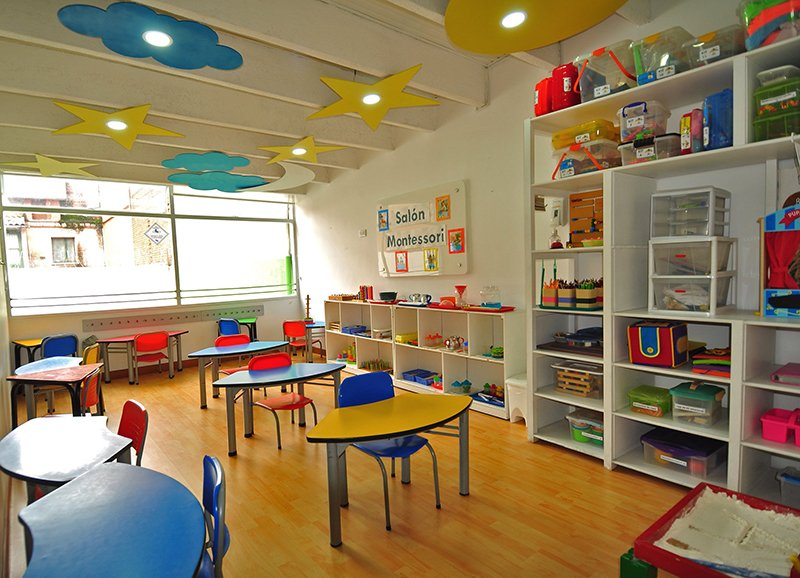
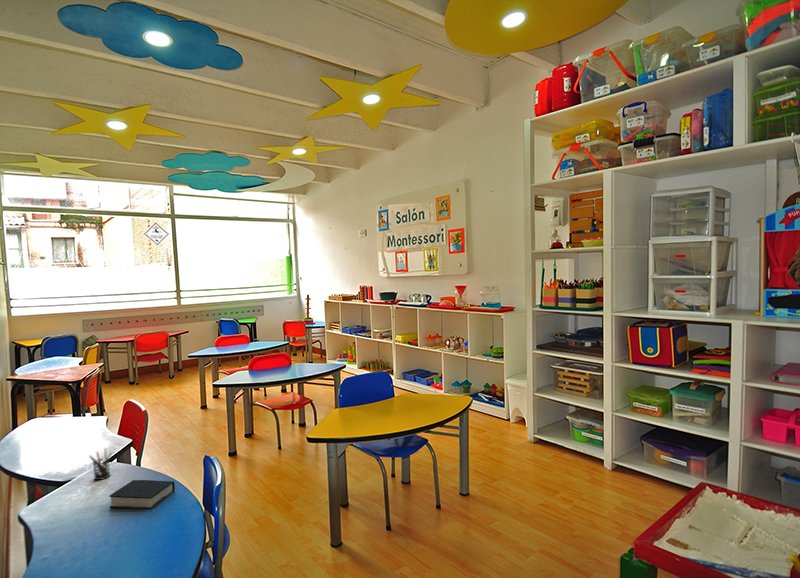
+ pen holder [88,448,113,481]
+ book [108,479,176,510]
